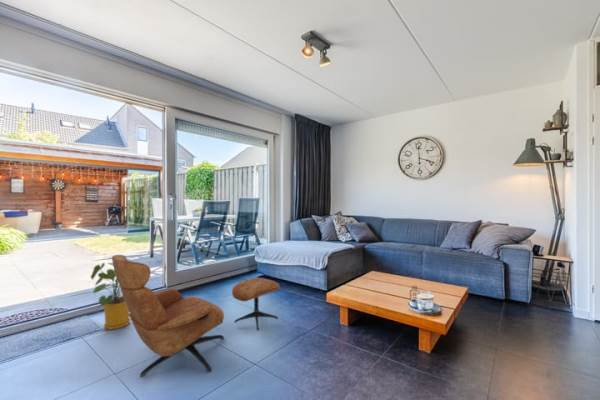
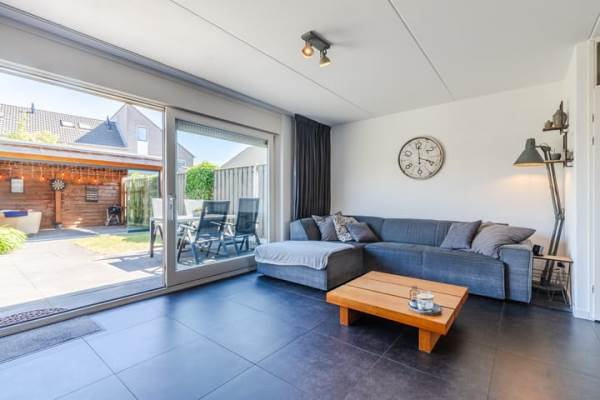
- house plant [90,262,131,330]
- lounge chair [111,254,281,378]
